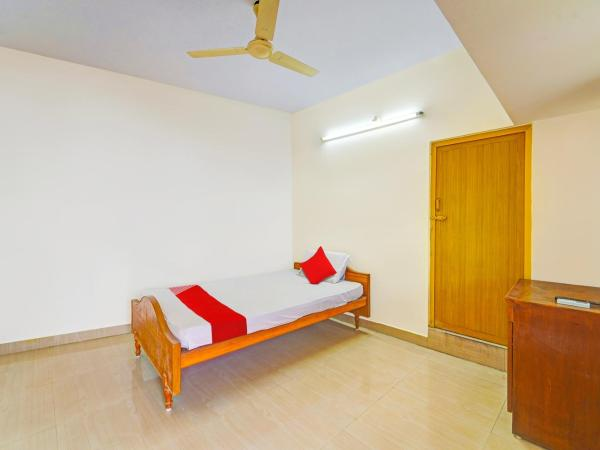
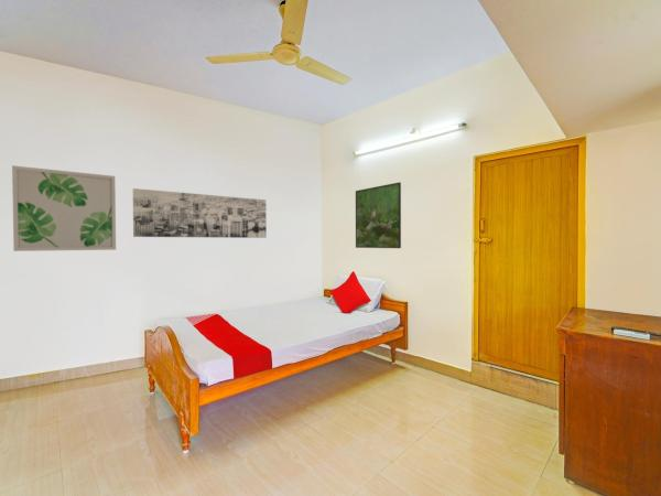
+ wall art [132,187,268,239]
+ wall art [11,164,117,252]
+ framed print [355,181,402,249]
